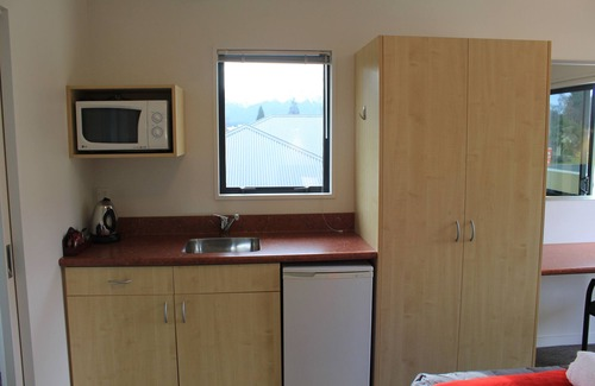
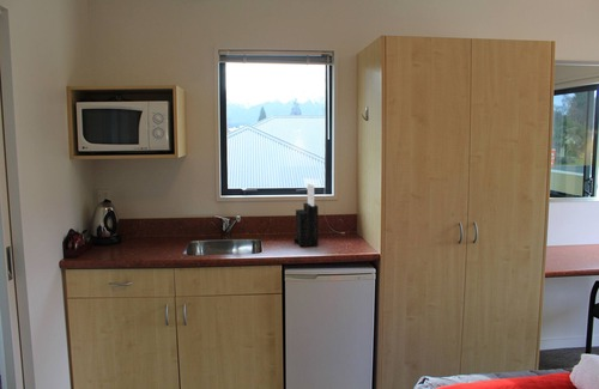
+ knife block [294,183,320,248]
